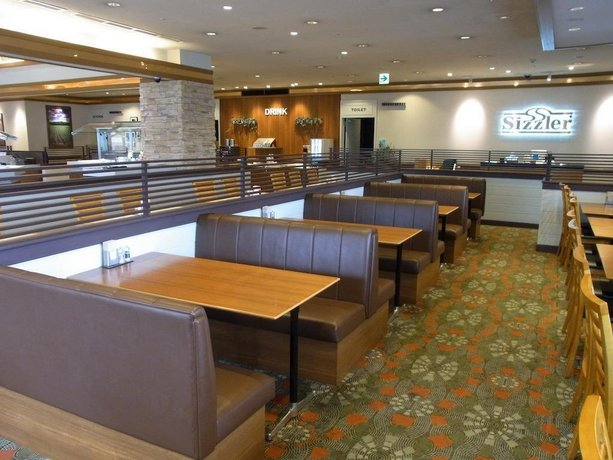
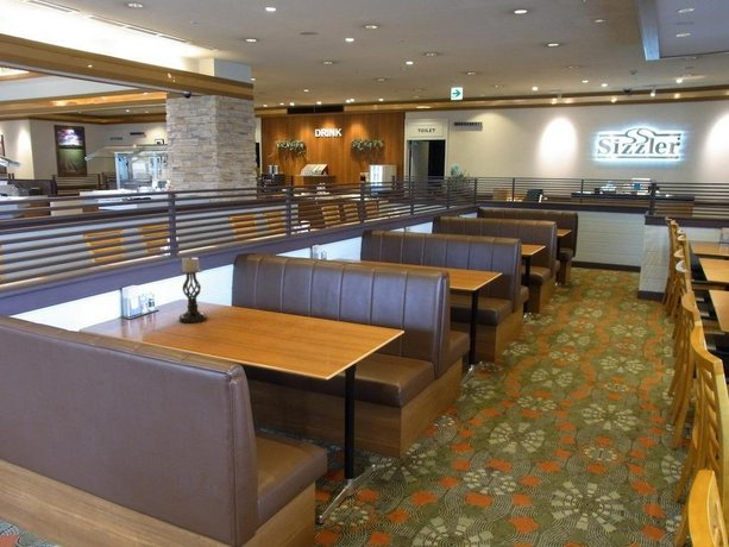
+ candle holder [177,254,208,323]
